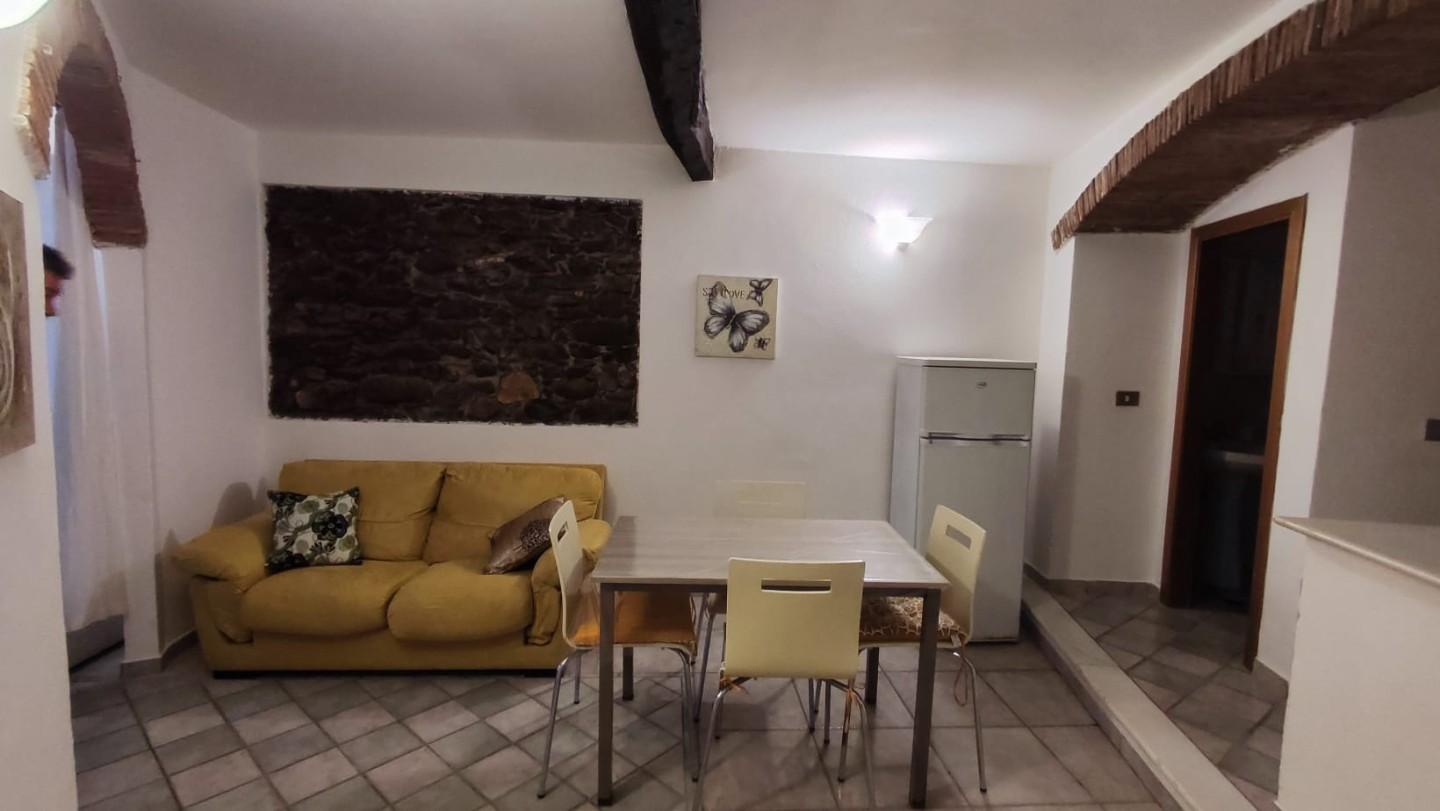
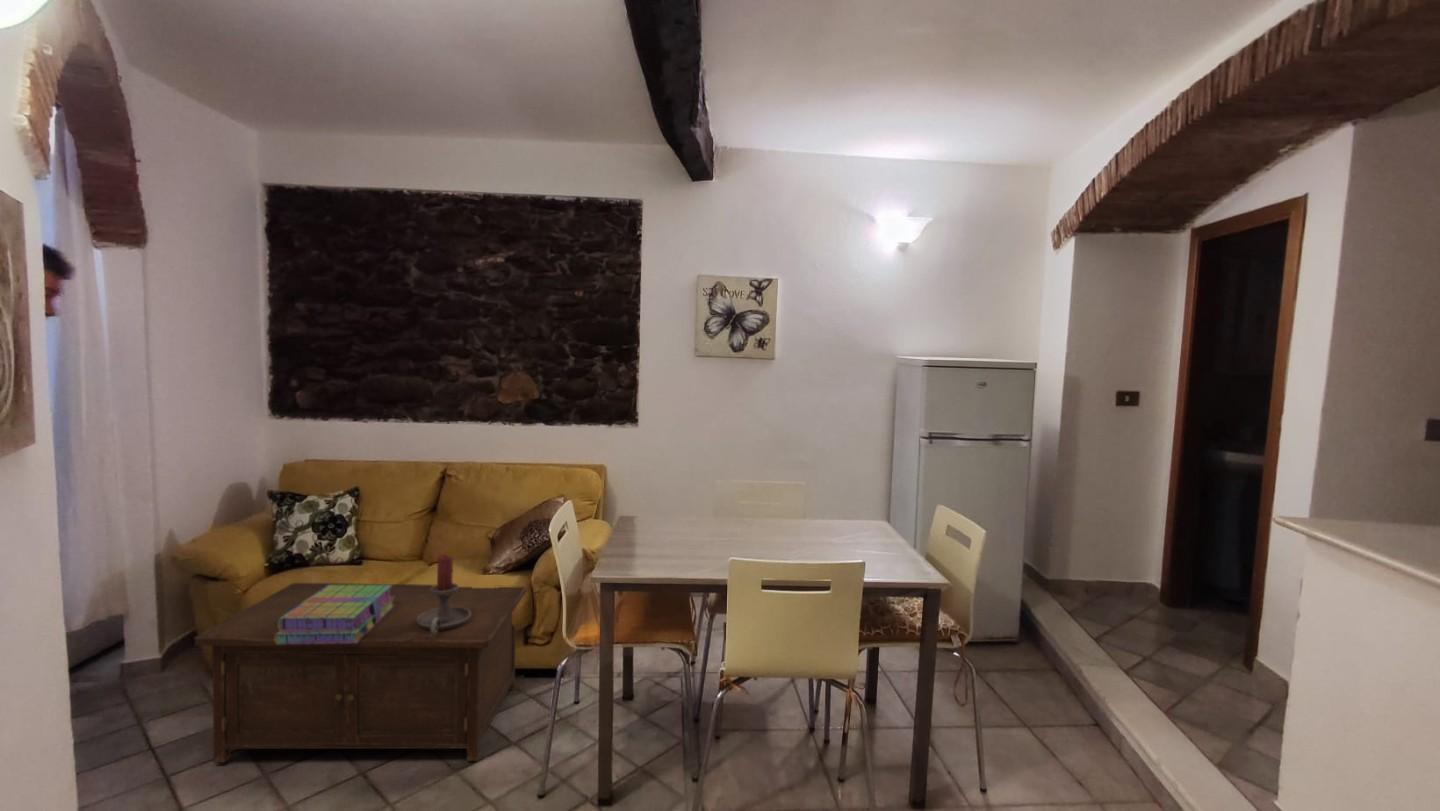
+ candle holder [417,553,471,634]
+ stack of books [275,585,395,644]
+ cabinet [194,582,528,763]
